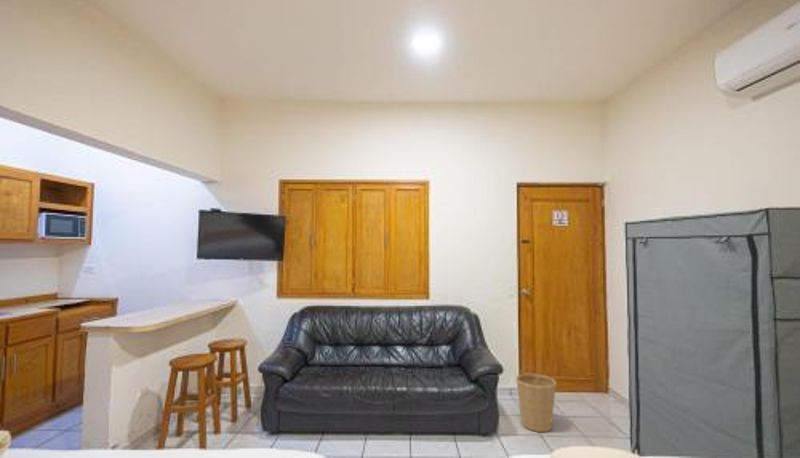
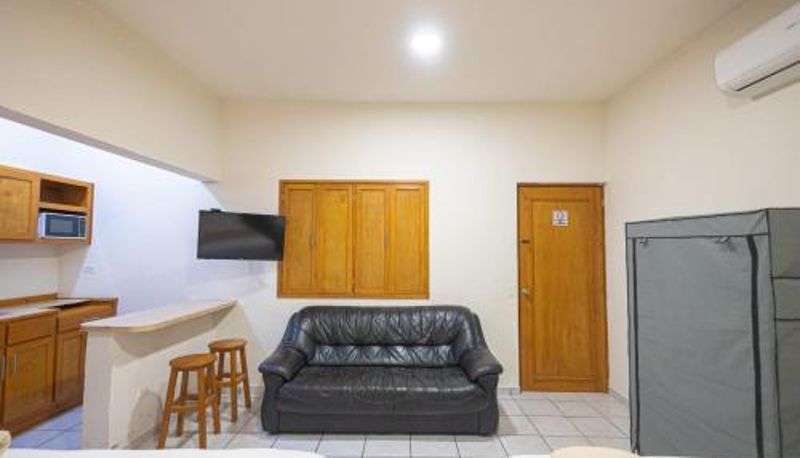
- basket [515,365,557,433]
